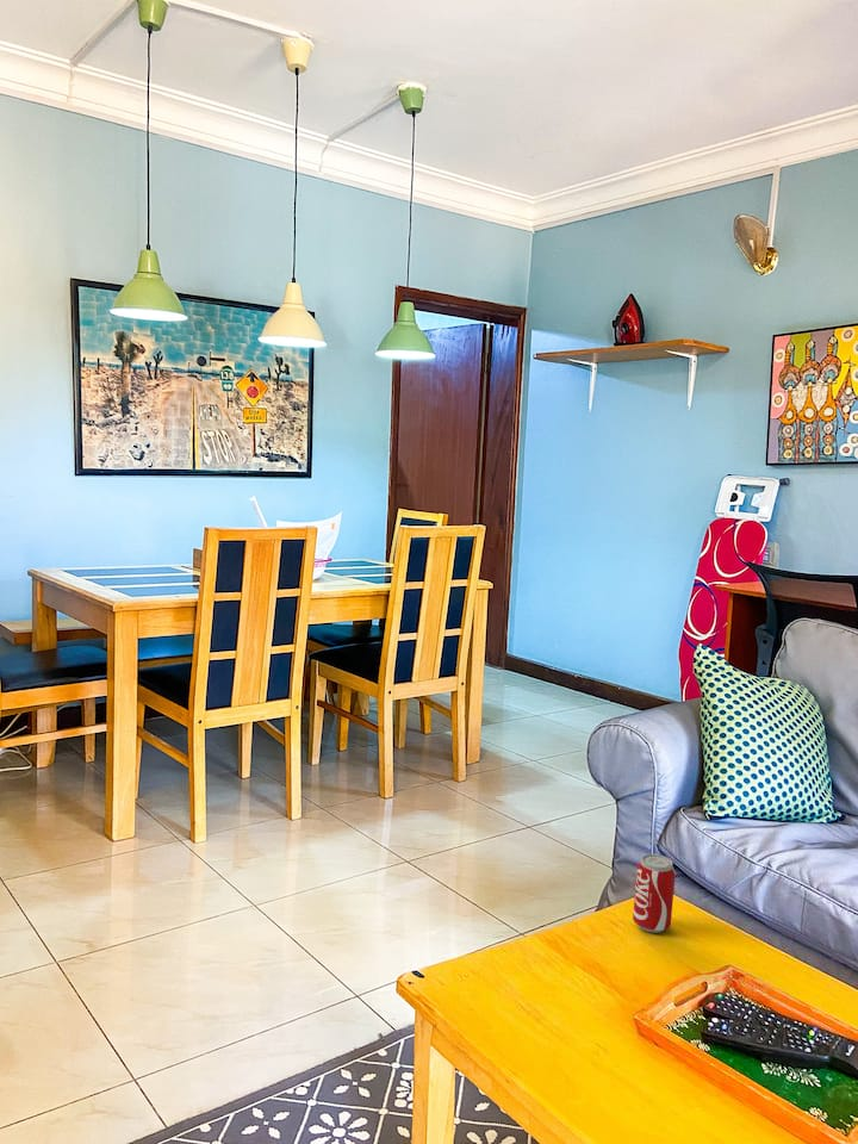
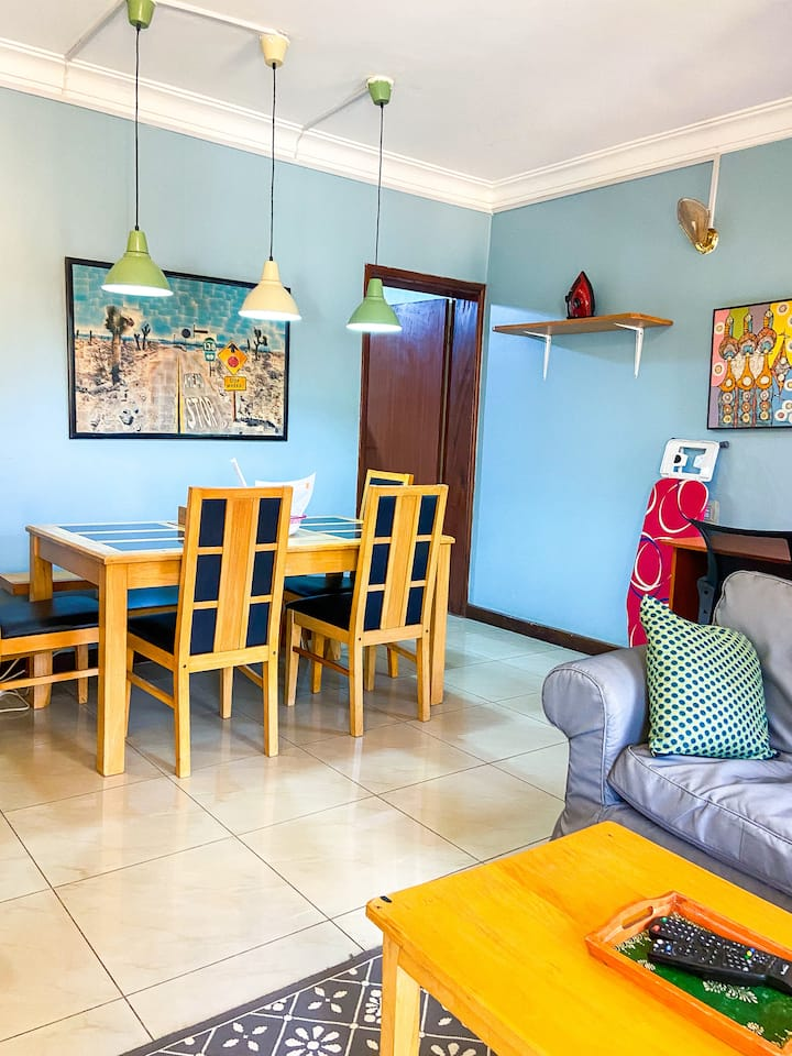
- beverage can [632,853,677,934]
